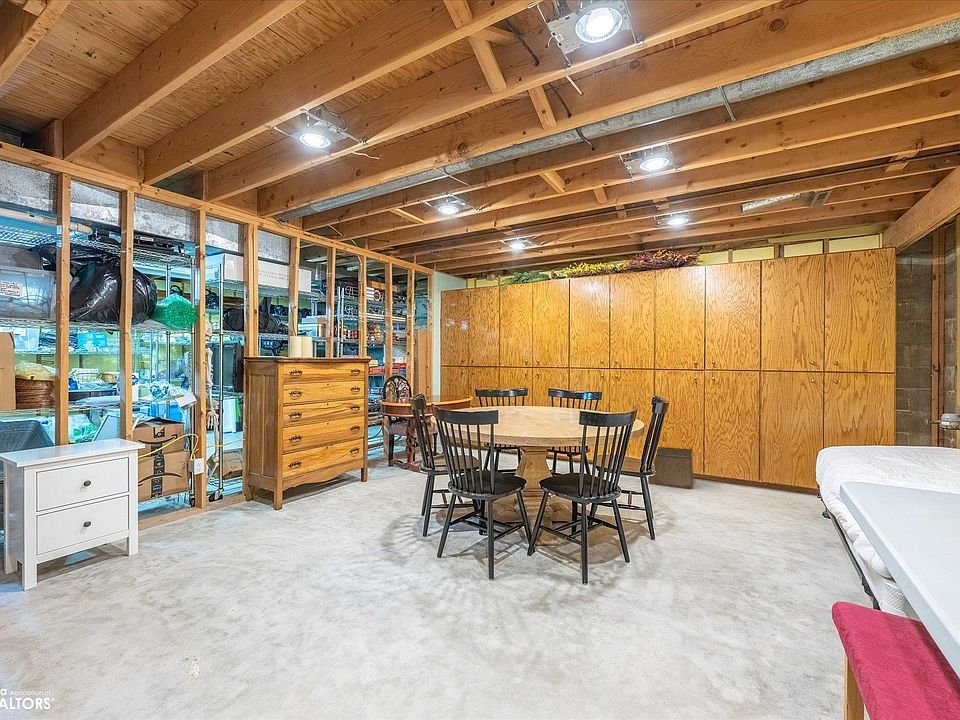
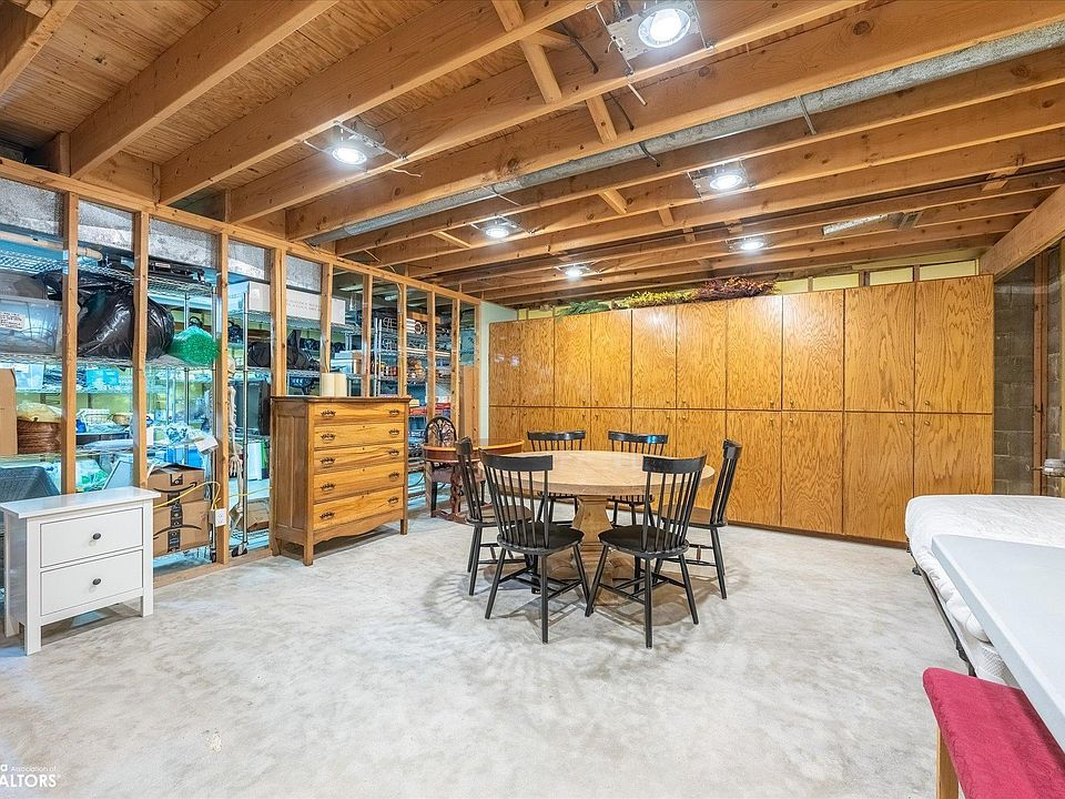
- storage bin [648,446,694,490]
